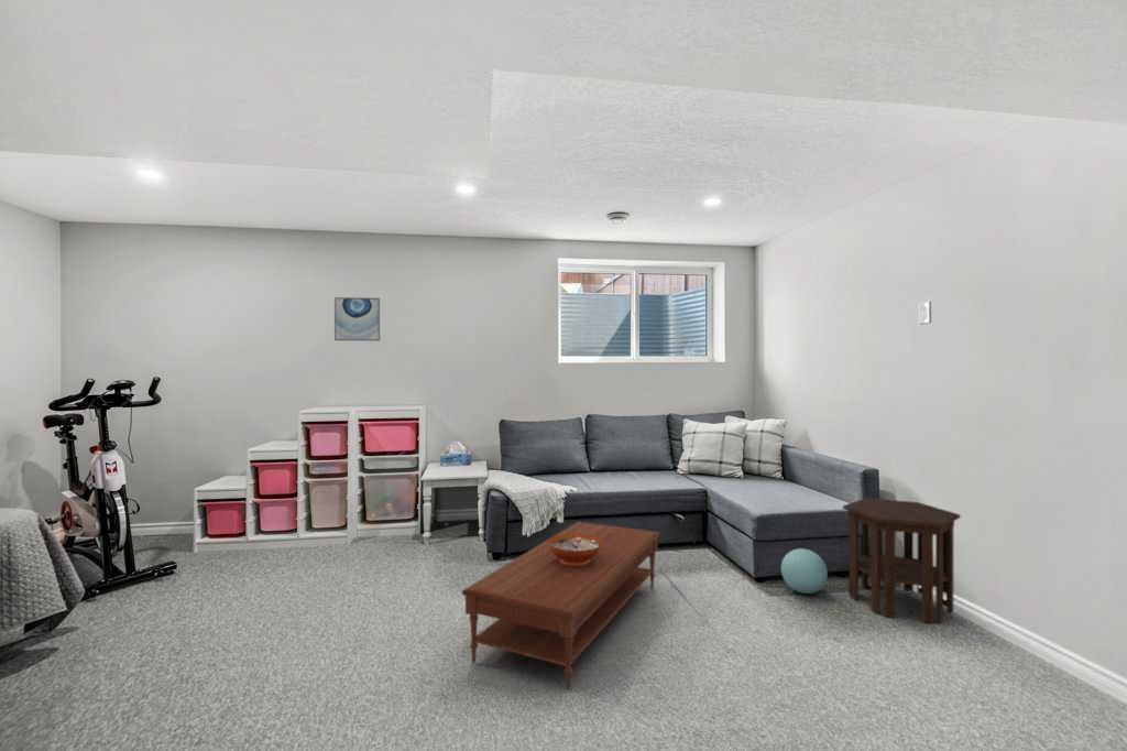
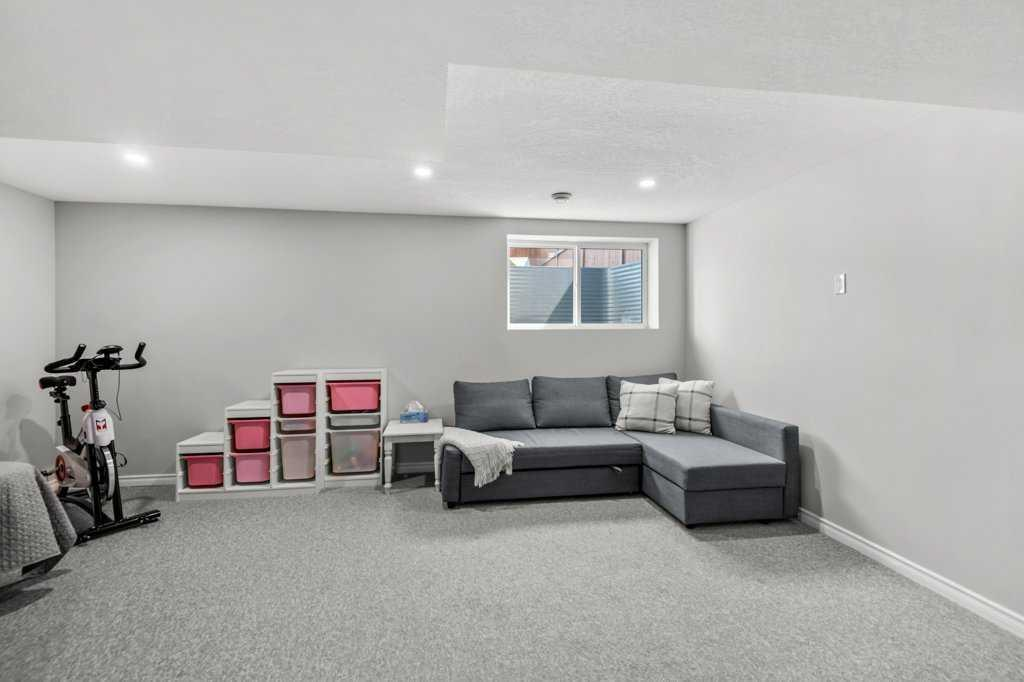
- side table [842,498,961,624]
- ball [780,547,829,595]
- coffee table [461,521,660,690]
- decorative bowl [547,533,603,566]
- wall art [333,296,381,342]
